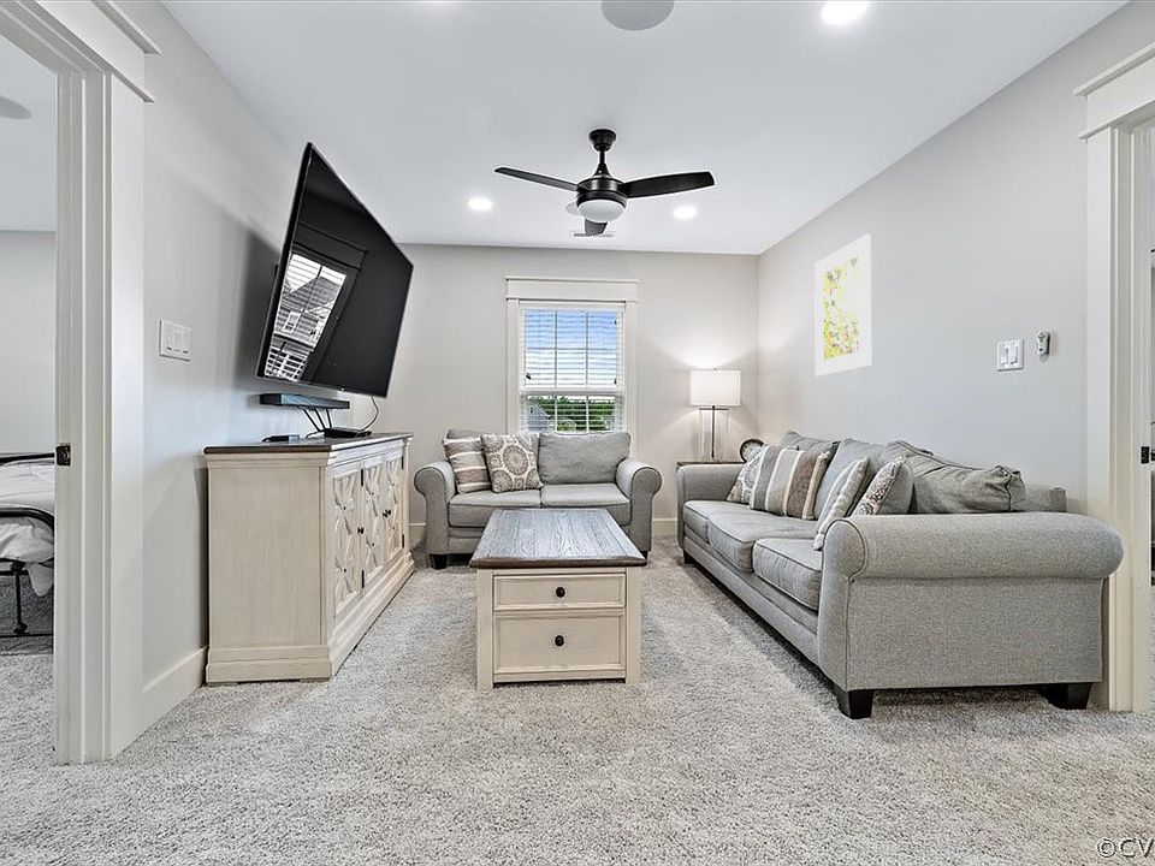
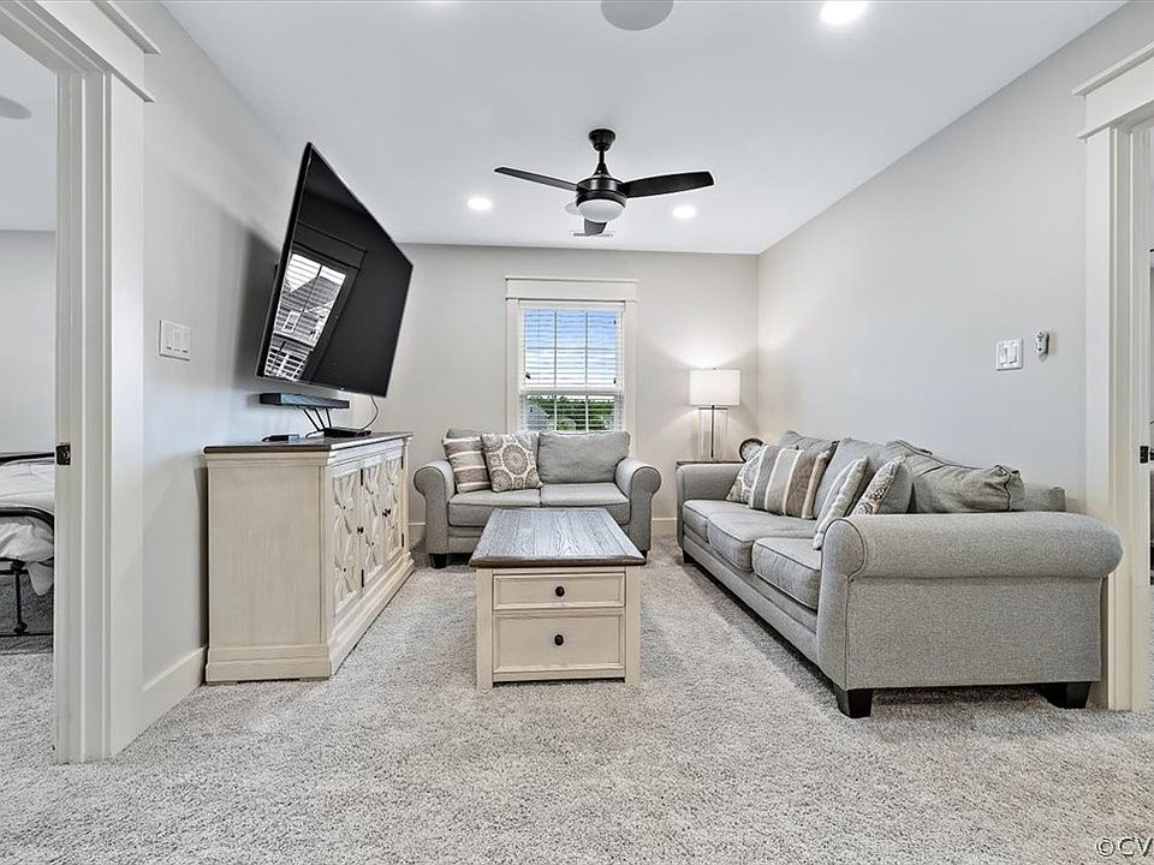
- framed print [813,233,872,376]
